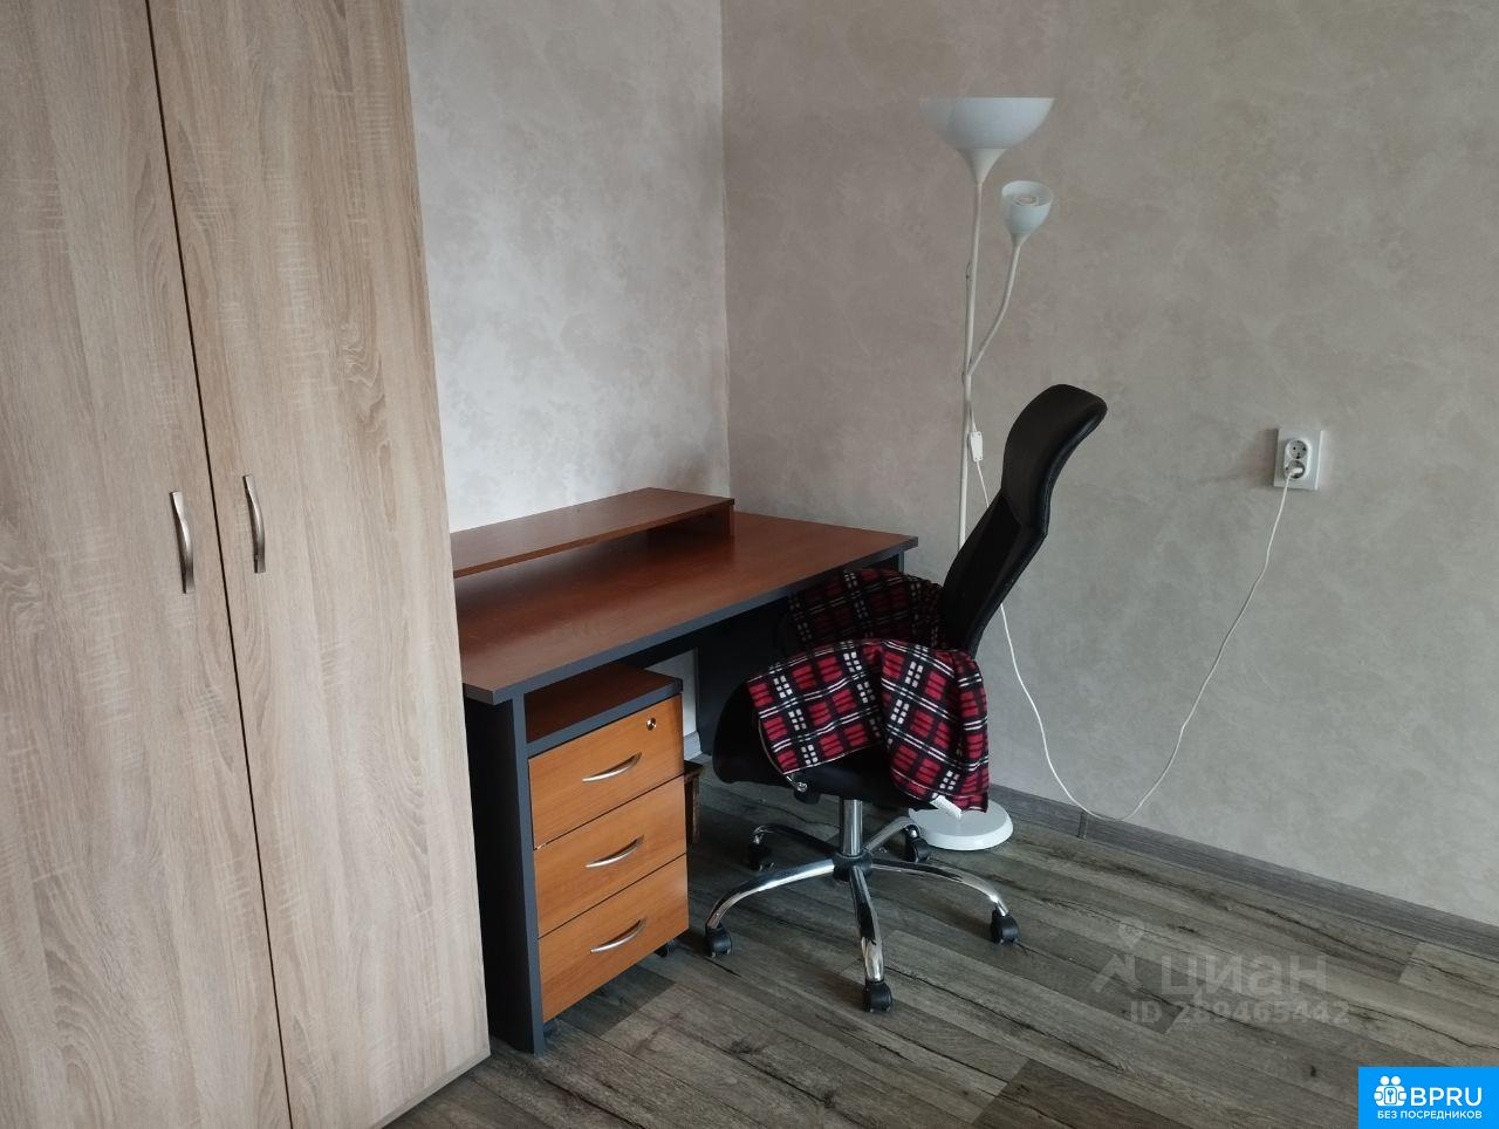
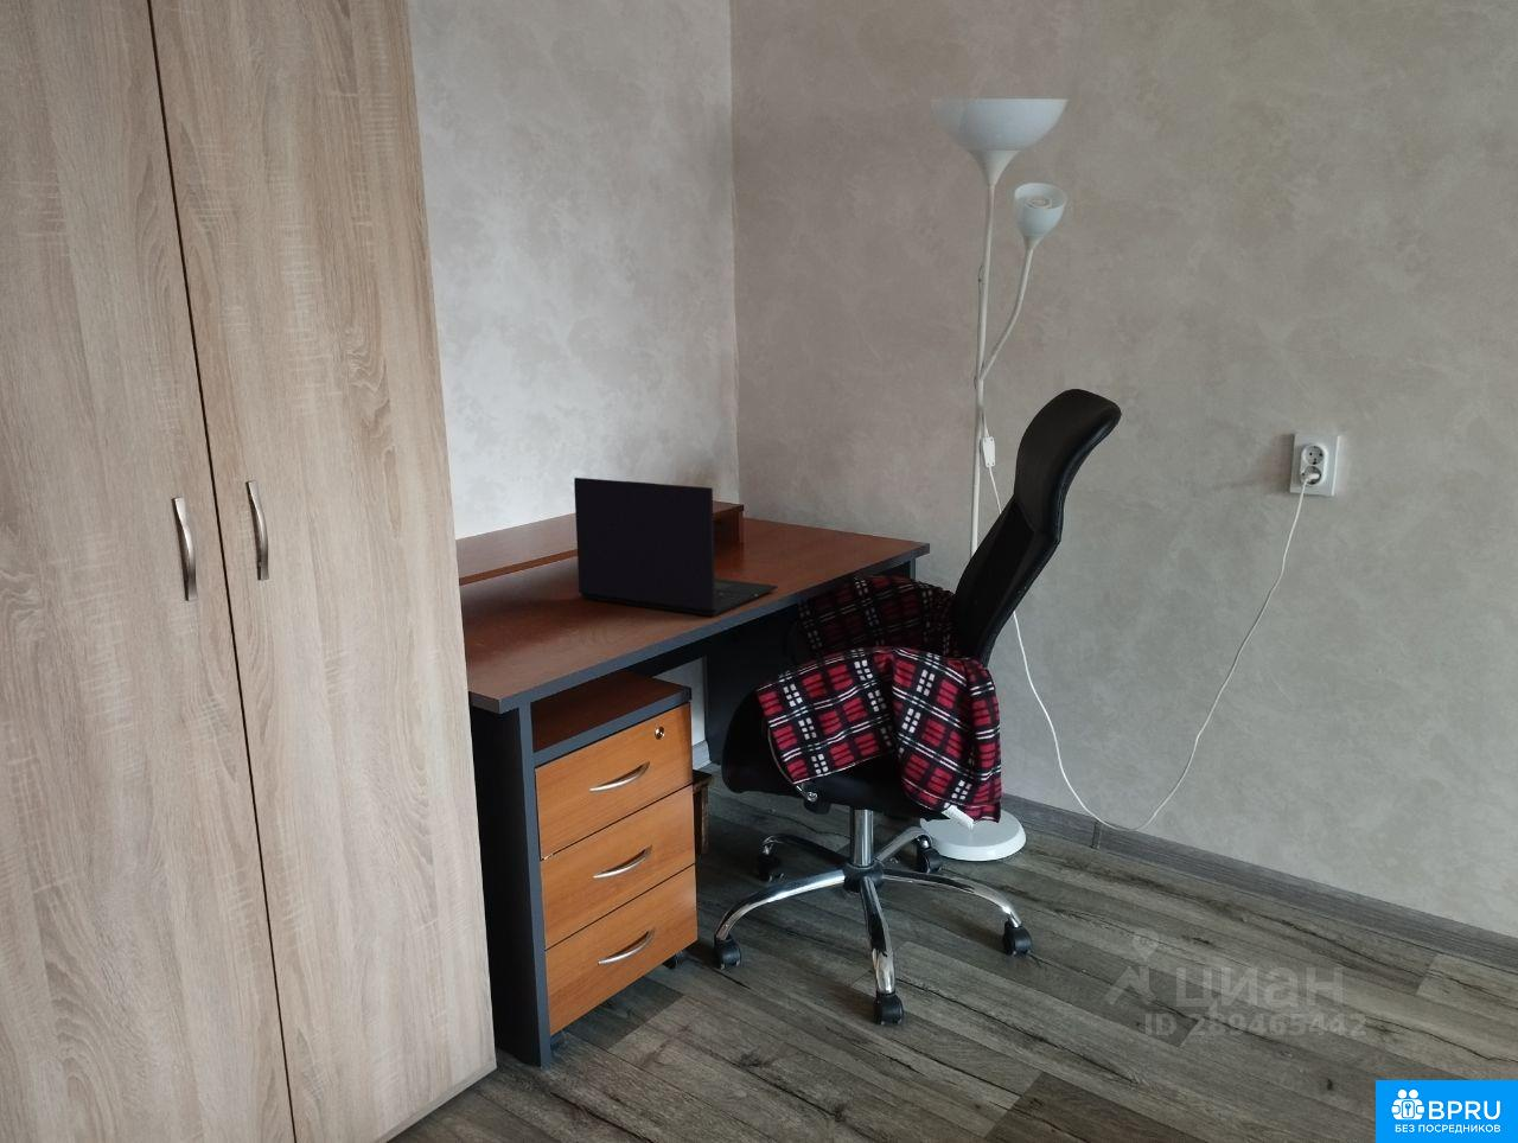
+ laptop [573,477,779,618]
